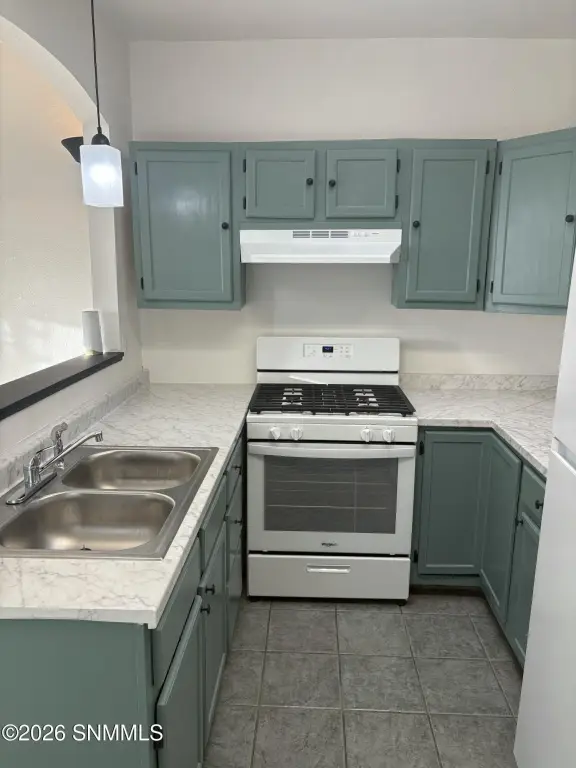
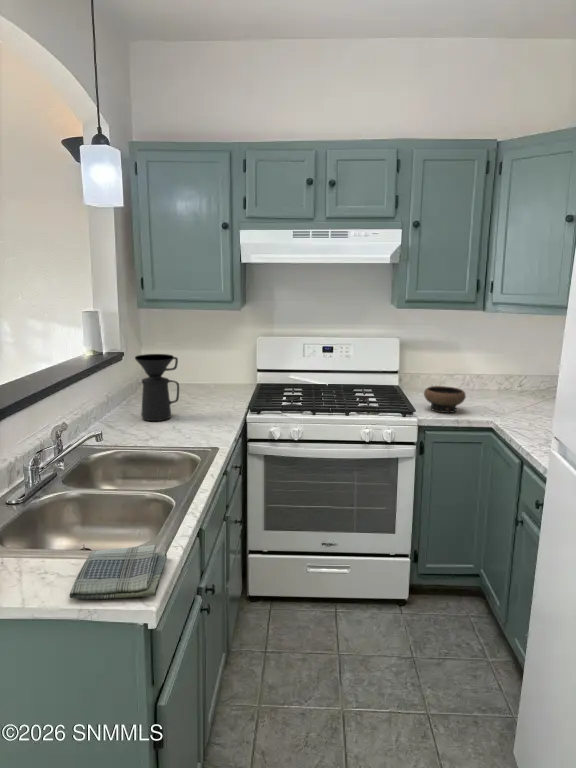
+ bowl [423,385,467,414]
+ dish towel [69,544,168,600]
+ coffee maker [134,353,180,422]
